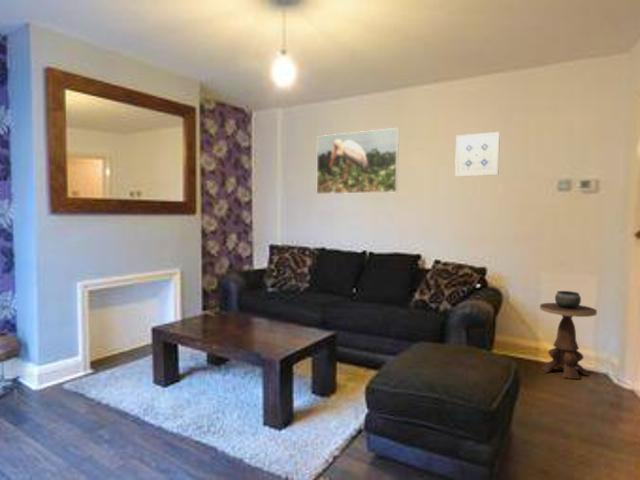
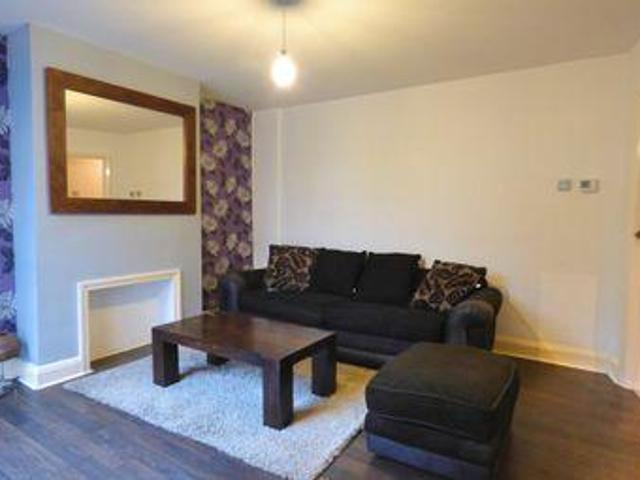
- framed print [316,127,400,195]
- side table [539,290,598,380]
- wall art [454,131,501,178]
